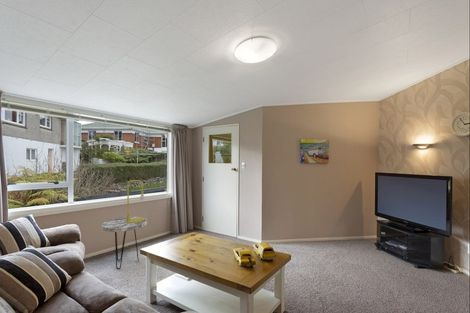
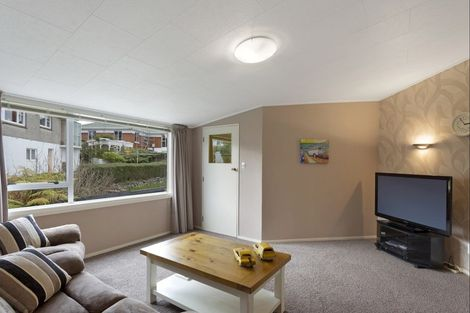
- side table [101,216,148,270]
- table lamp [125,179,146,224]
